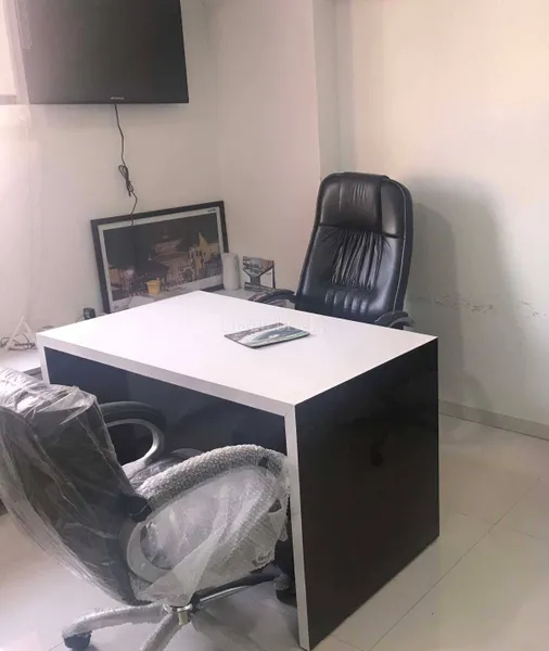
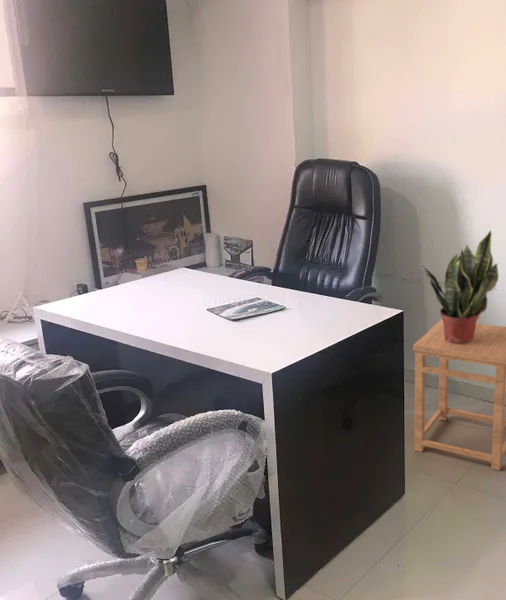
+ side table [412,318,506,472]
+ potted plant [419,229,500,345]
